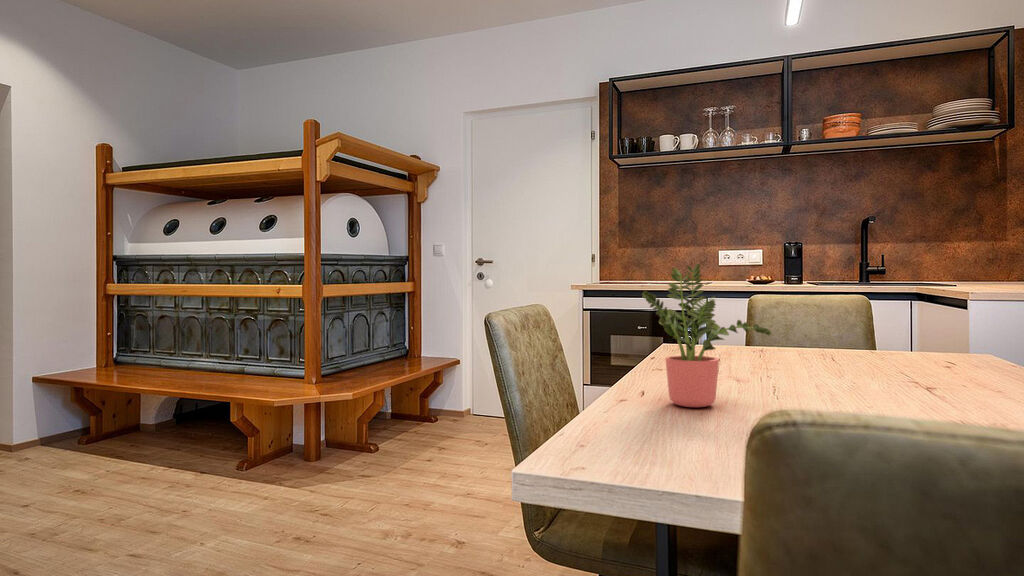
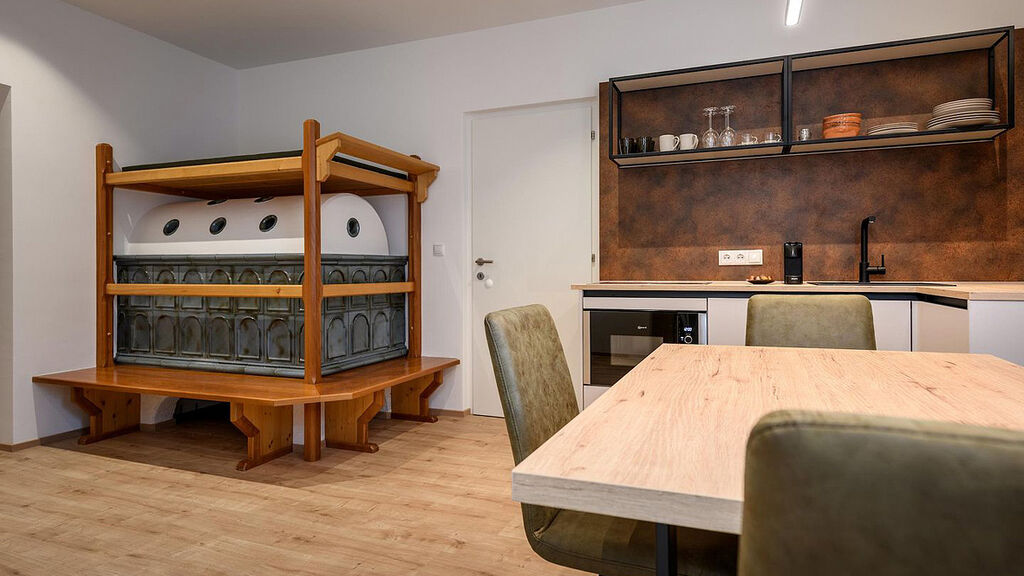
- potted plant [641,263,772,408]
